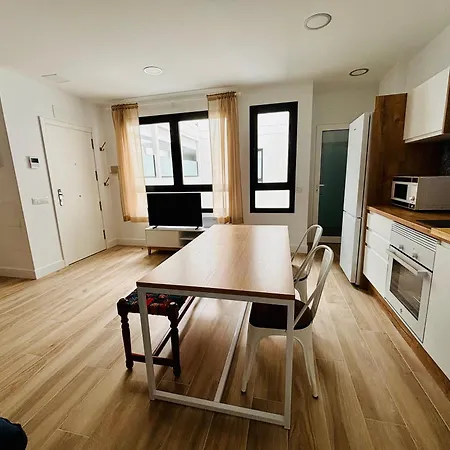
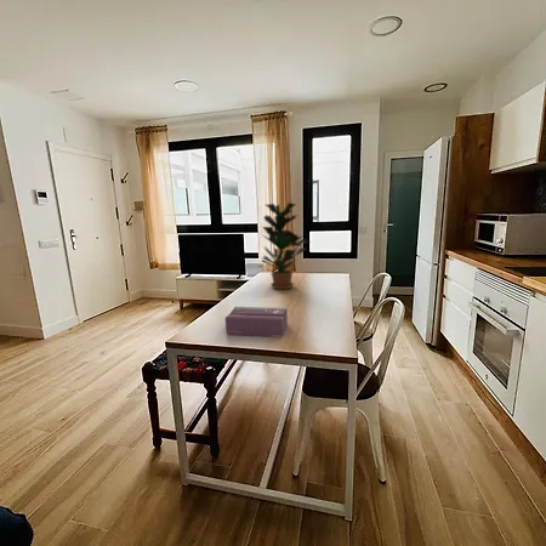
+ potted plant [260,201,312,290]
+ tissue box [224,306,289,339]
